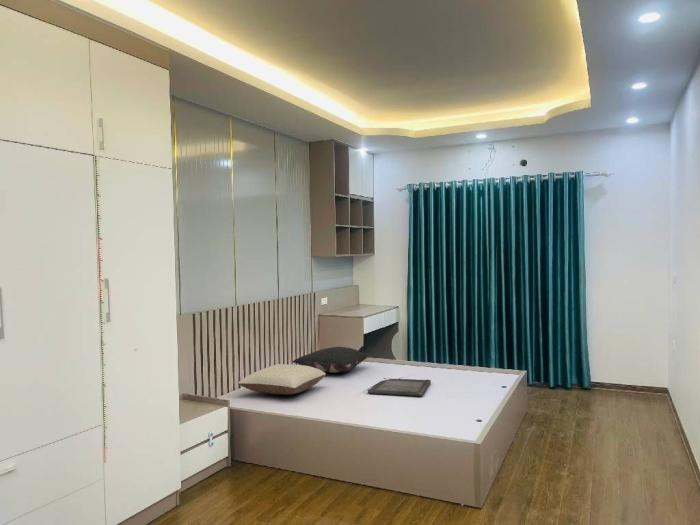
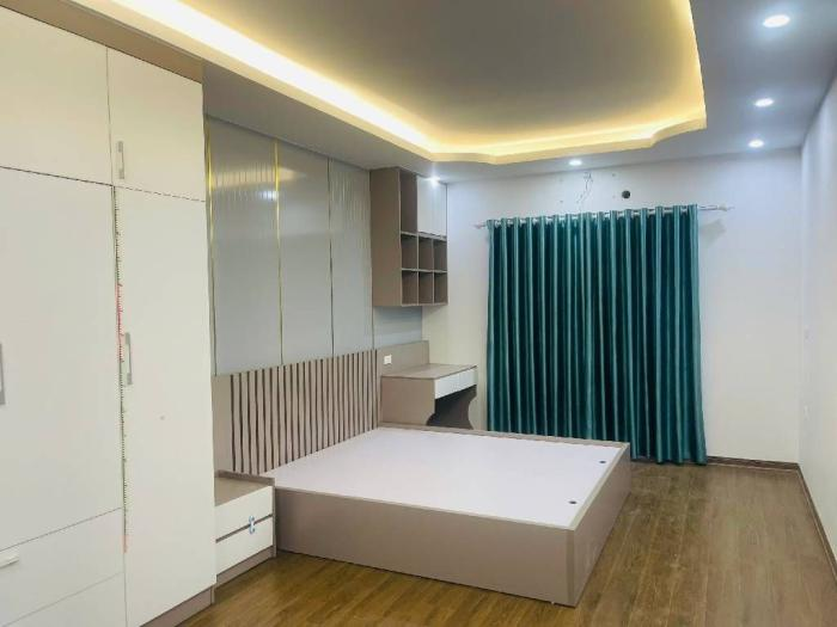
- serving tray [367,377,432,397]
- pillow [292,346,370,374]
- pillow [237,363,327,395]
